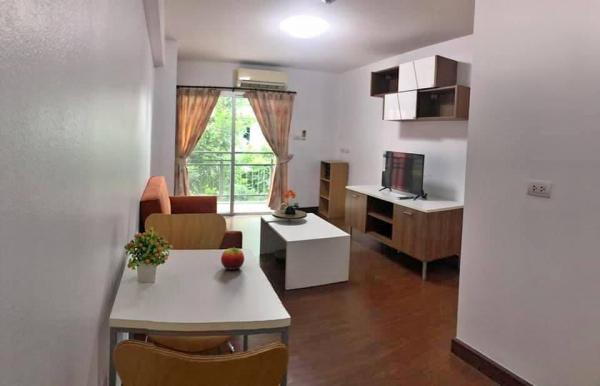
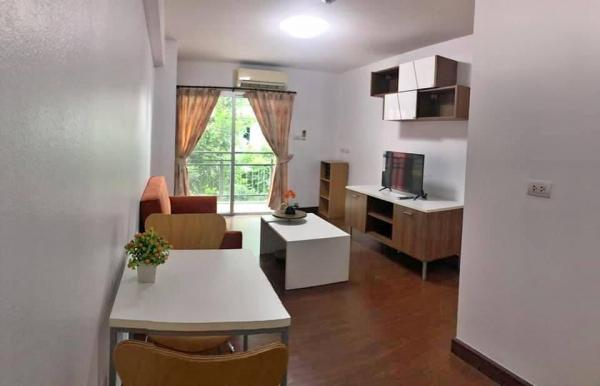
- fruit [220,246,245,271]
